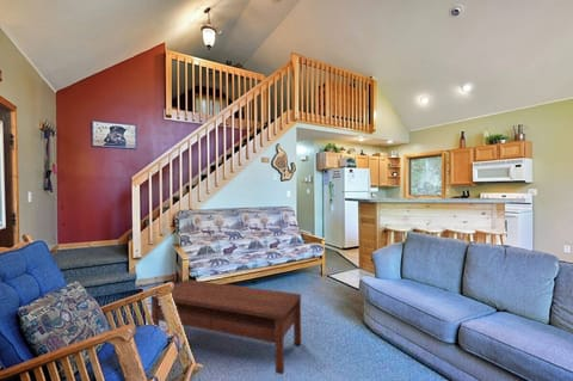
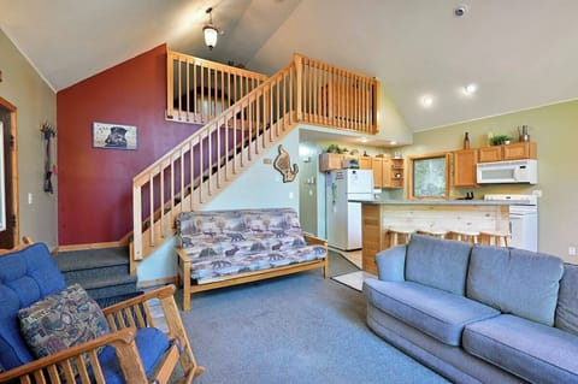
- coffee table [149,278,302,376]
